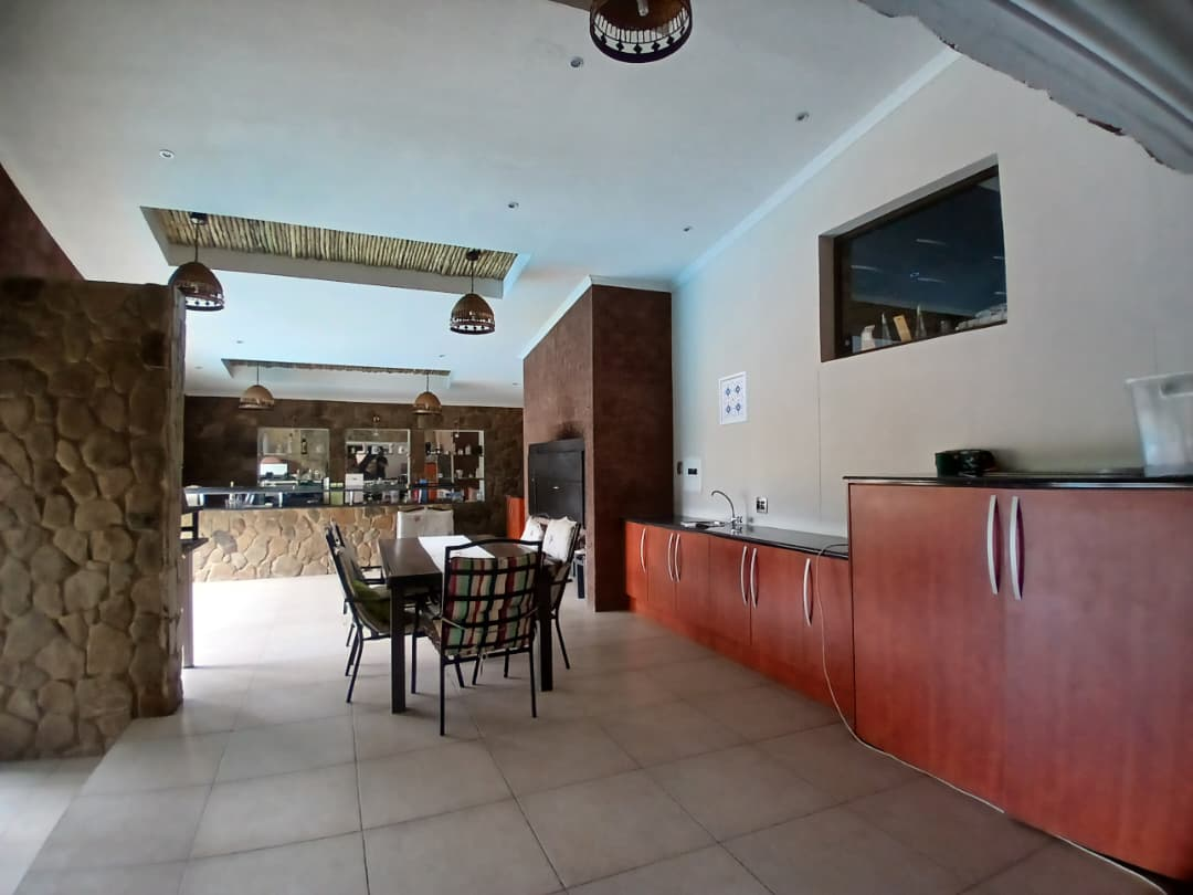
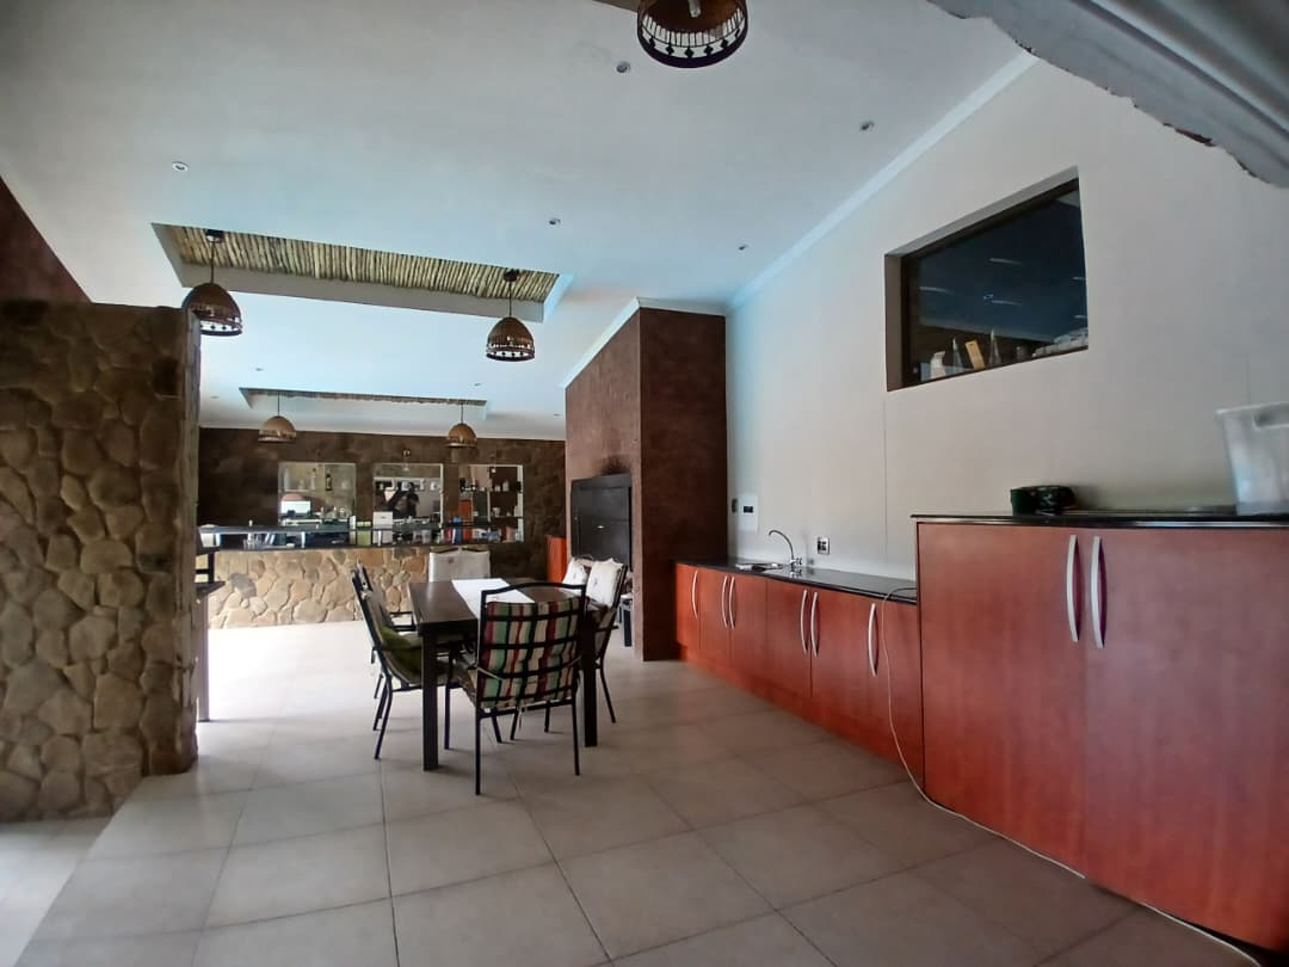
- wall art [718,370,751,427]
